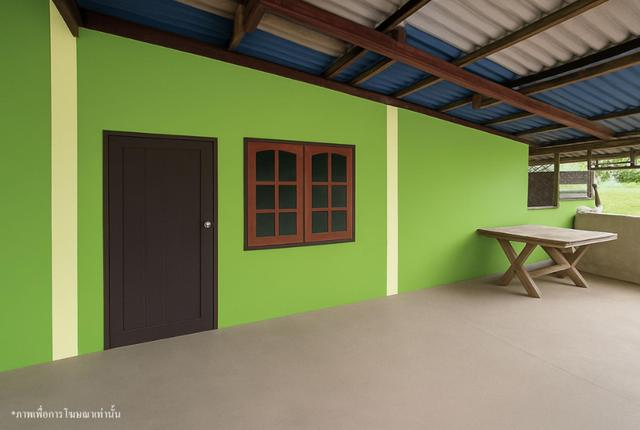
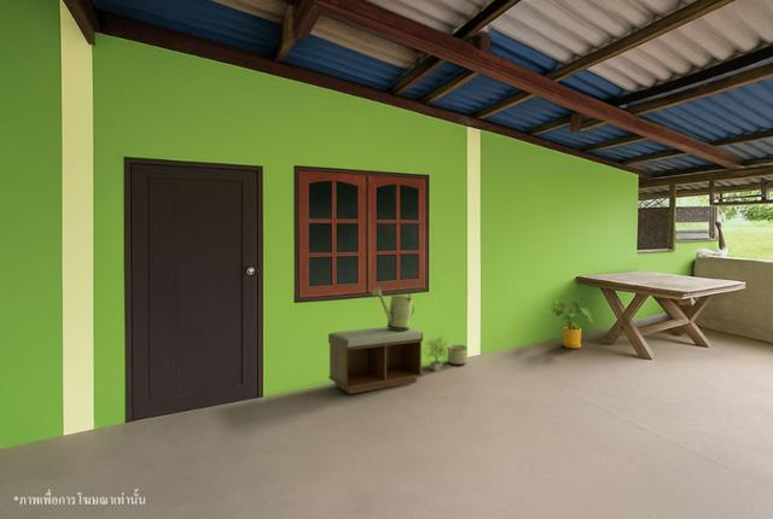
+ house plant [548,299,595,349]
+ potted plant [422,334,452,373]
+ watering can [371,284,414,331]
+ bench [327,326,424,395]
+ planter [447,344,469,366]
